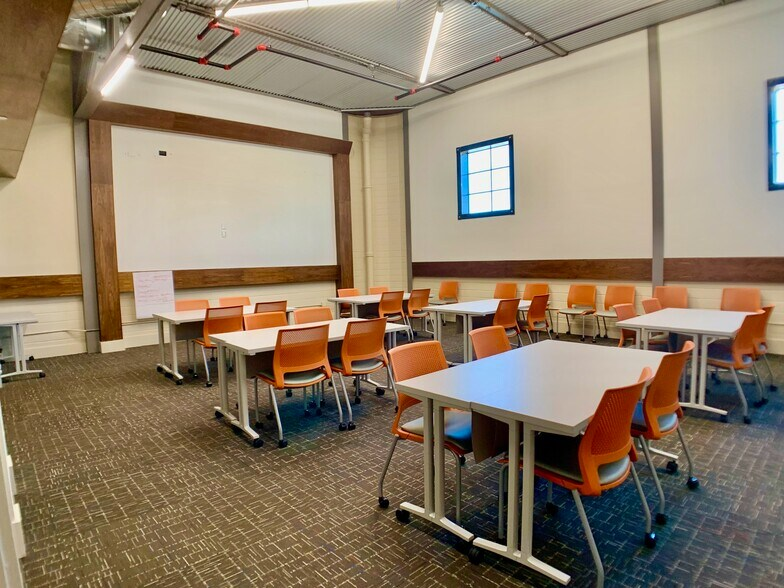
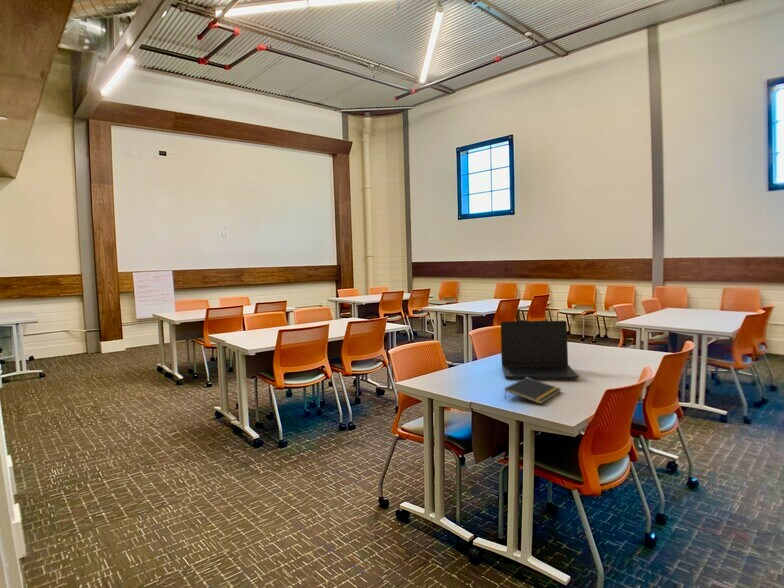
+ notepad [503,377,562,405]
+ laptop [500,320,579,380]
